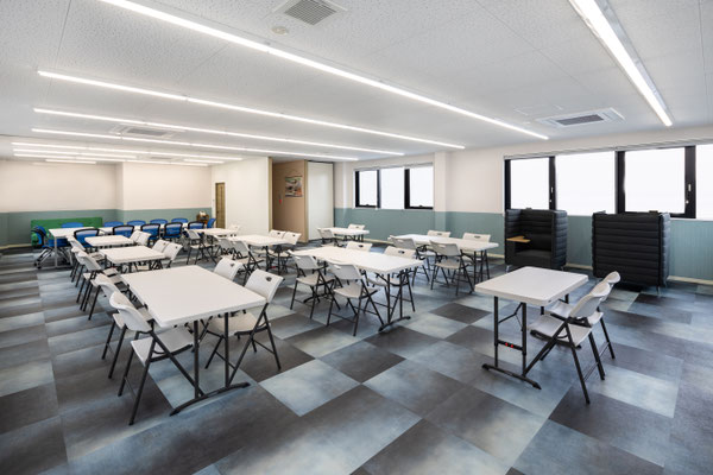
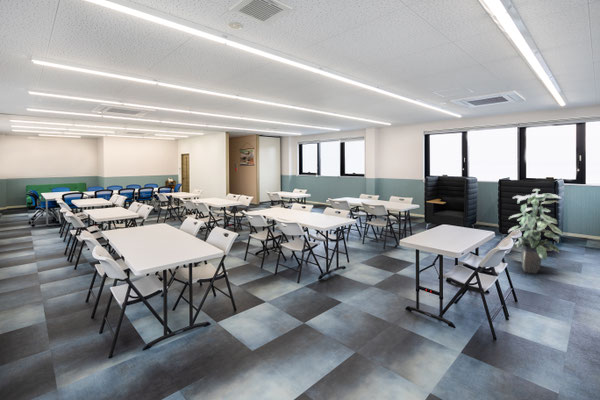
+ indoor plant [507,188,564,275]
